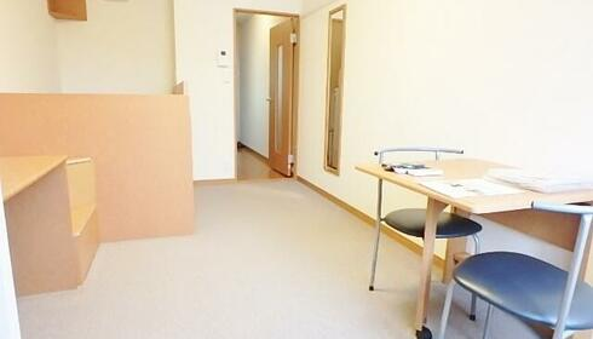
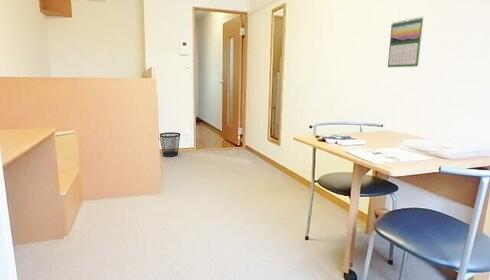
+ wastebasket [159,131,181,158]
+ calendar [387,16,425,68]
